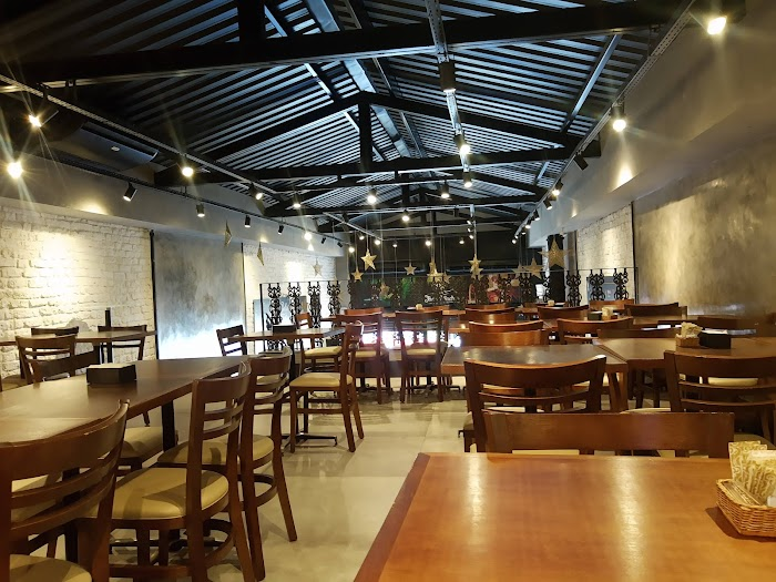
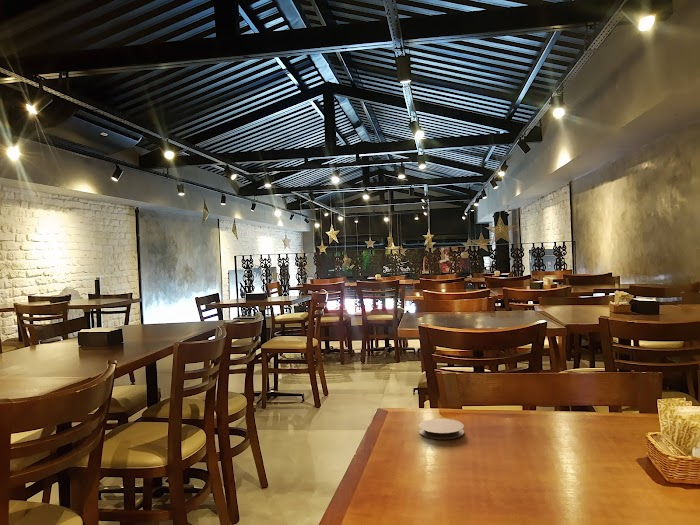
+ coaster [418,418,465,440]
